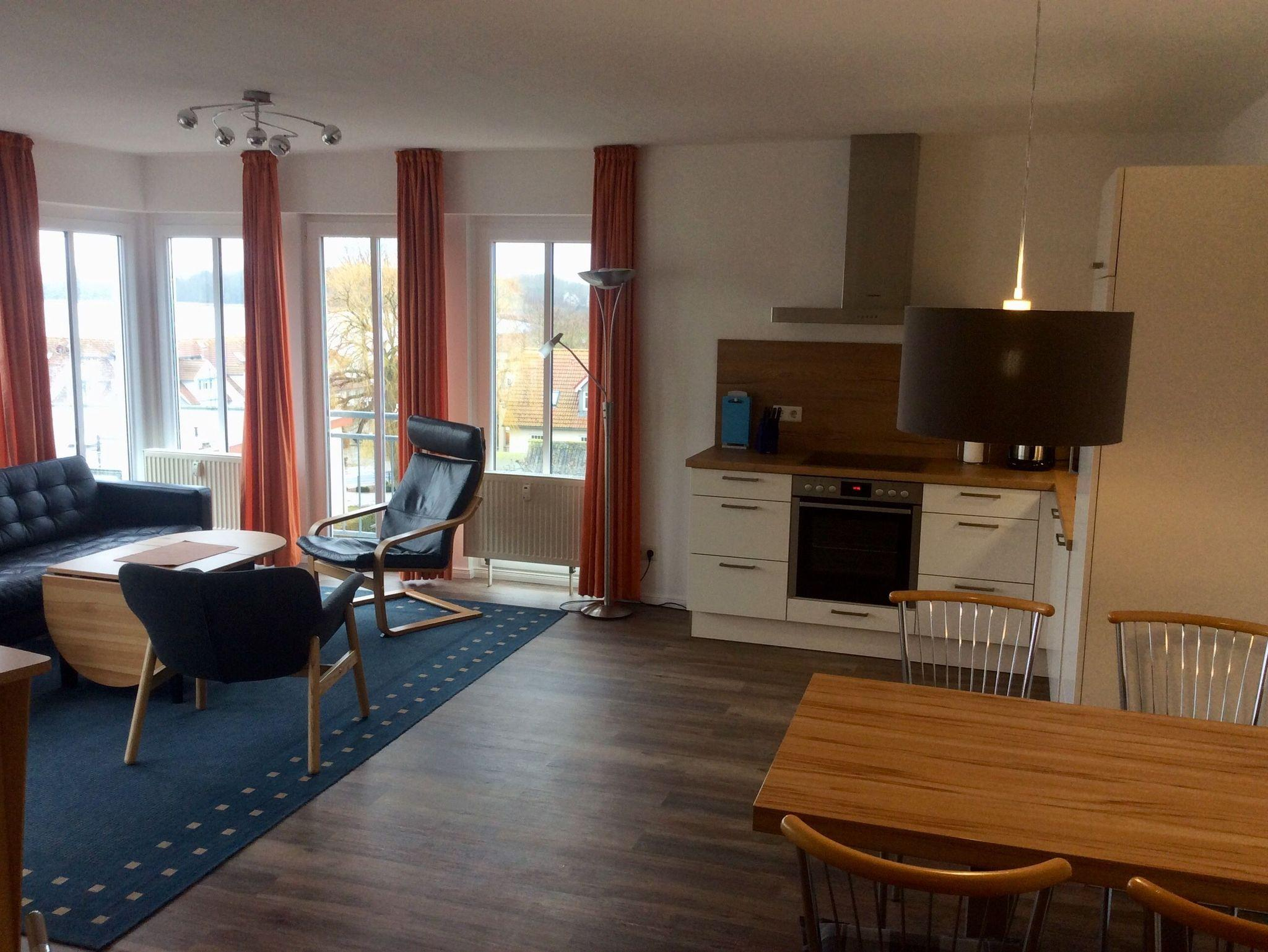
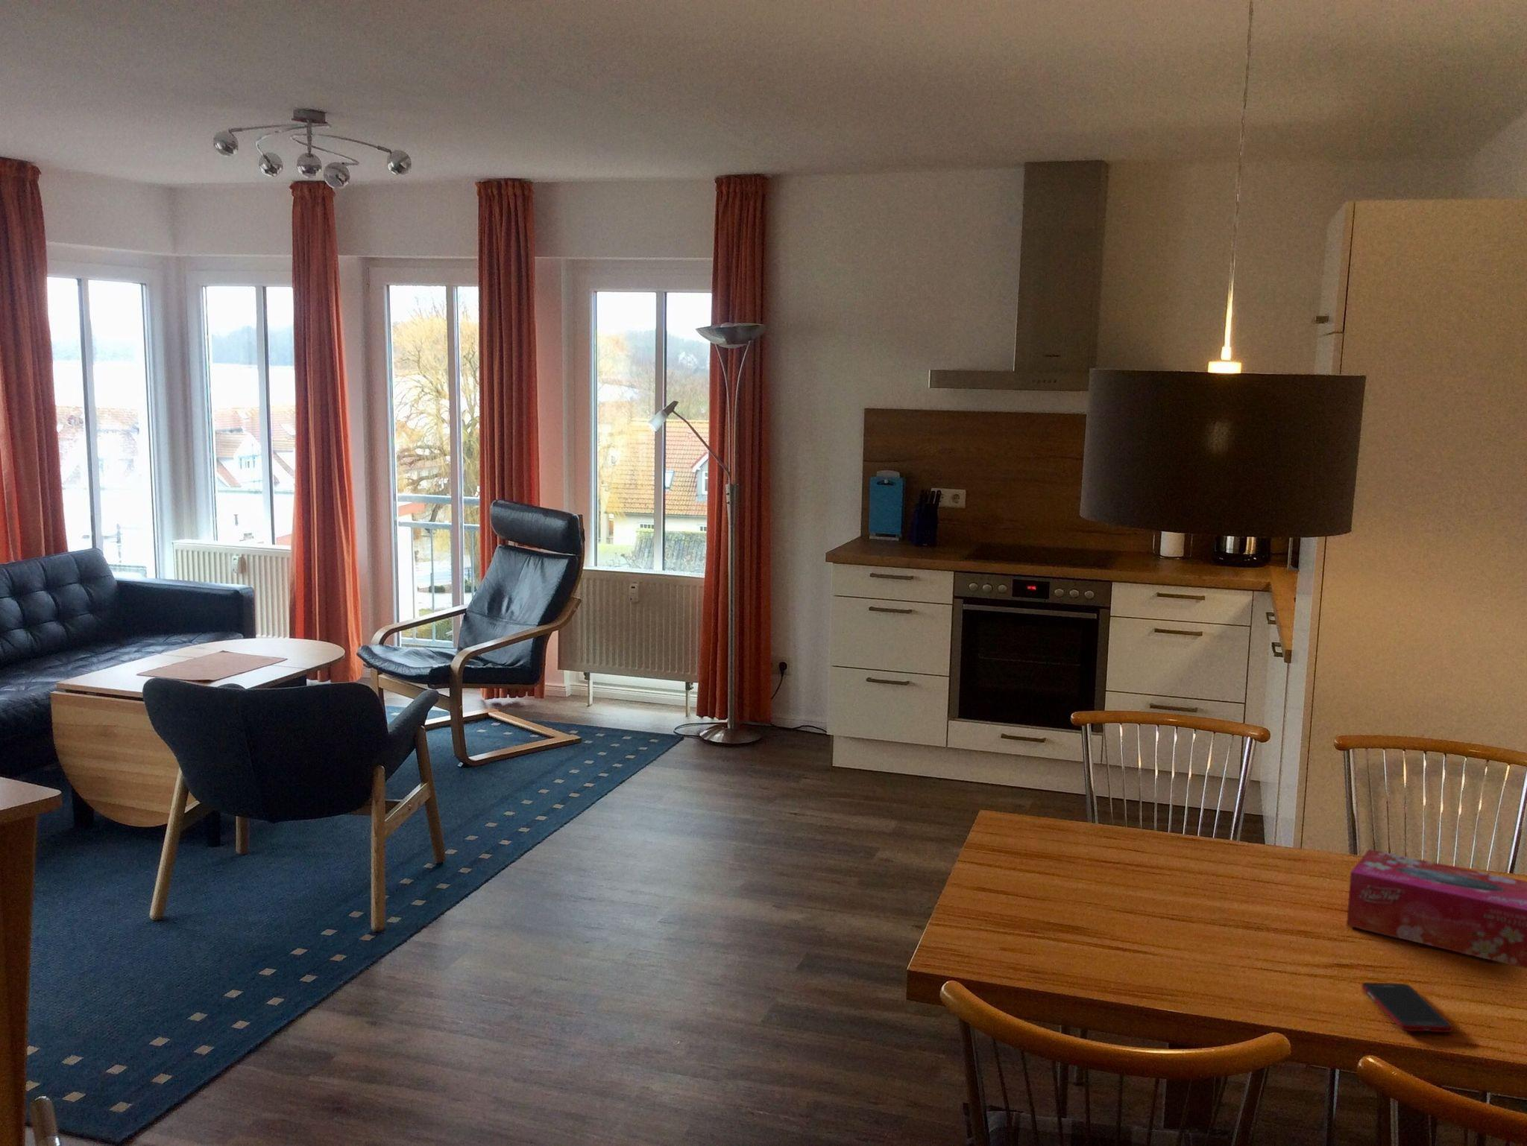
+ cell phone [1361,982,1454,1033]
+ tissue box [1346,849,1527,969]
